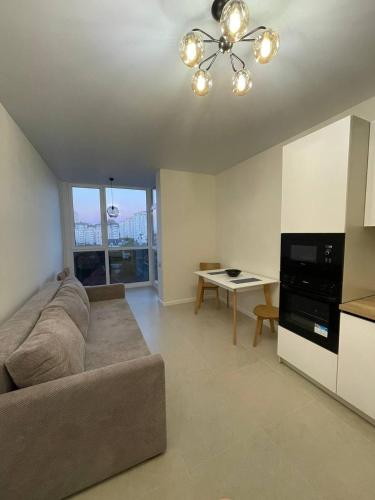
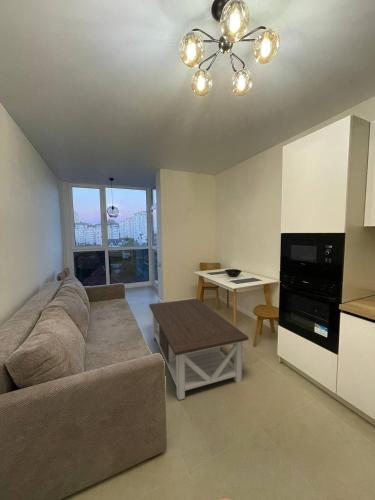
+ coffee table [148,297,250,401]
